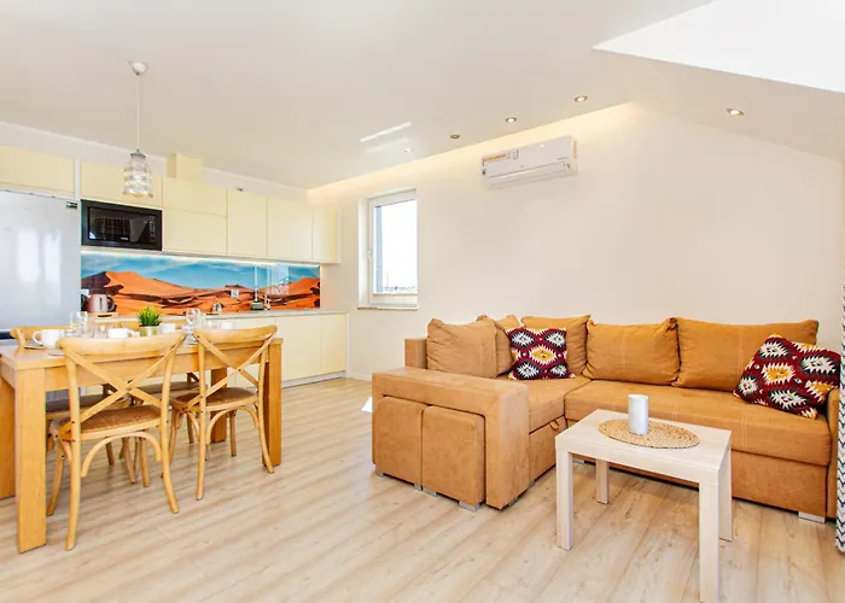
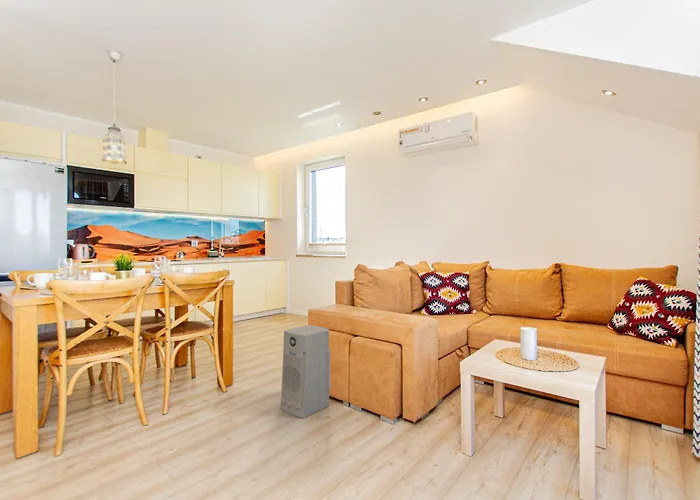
+ air purifier [280,324,331,419]
